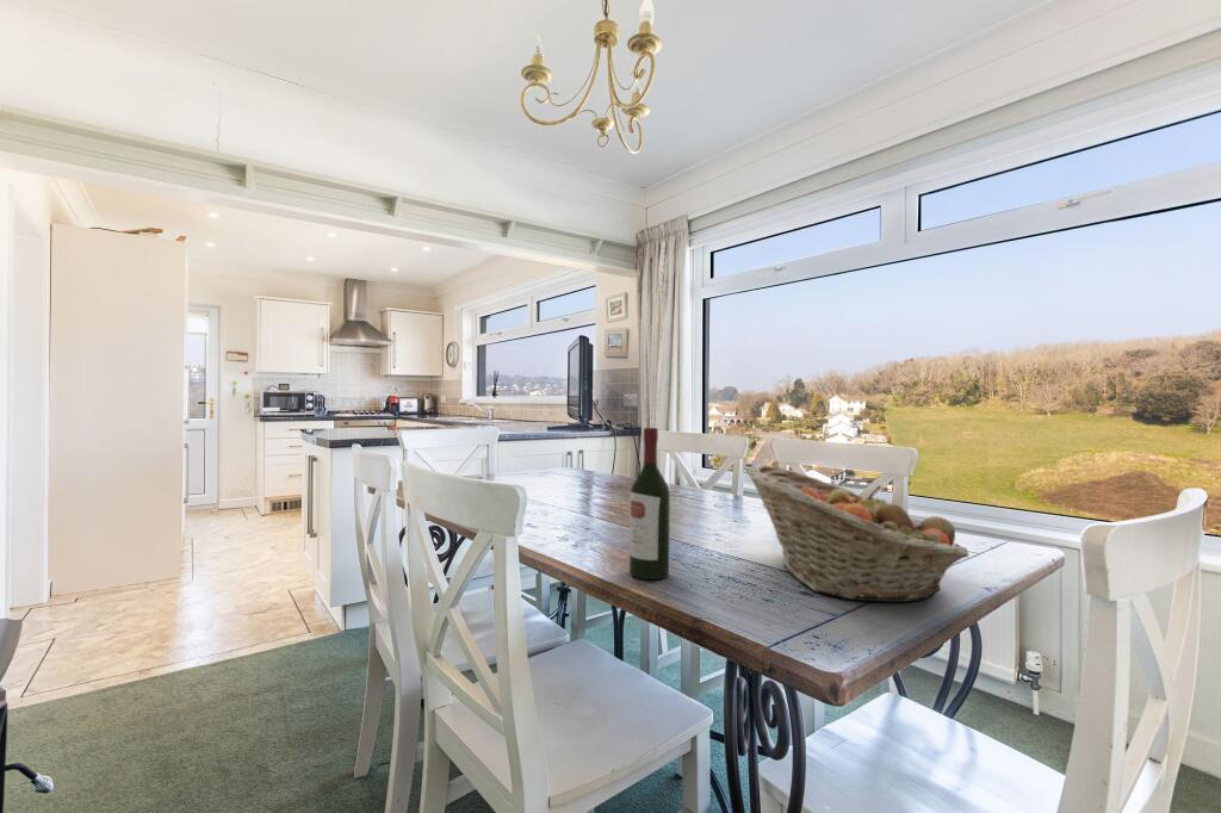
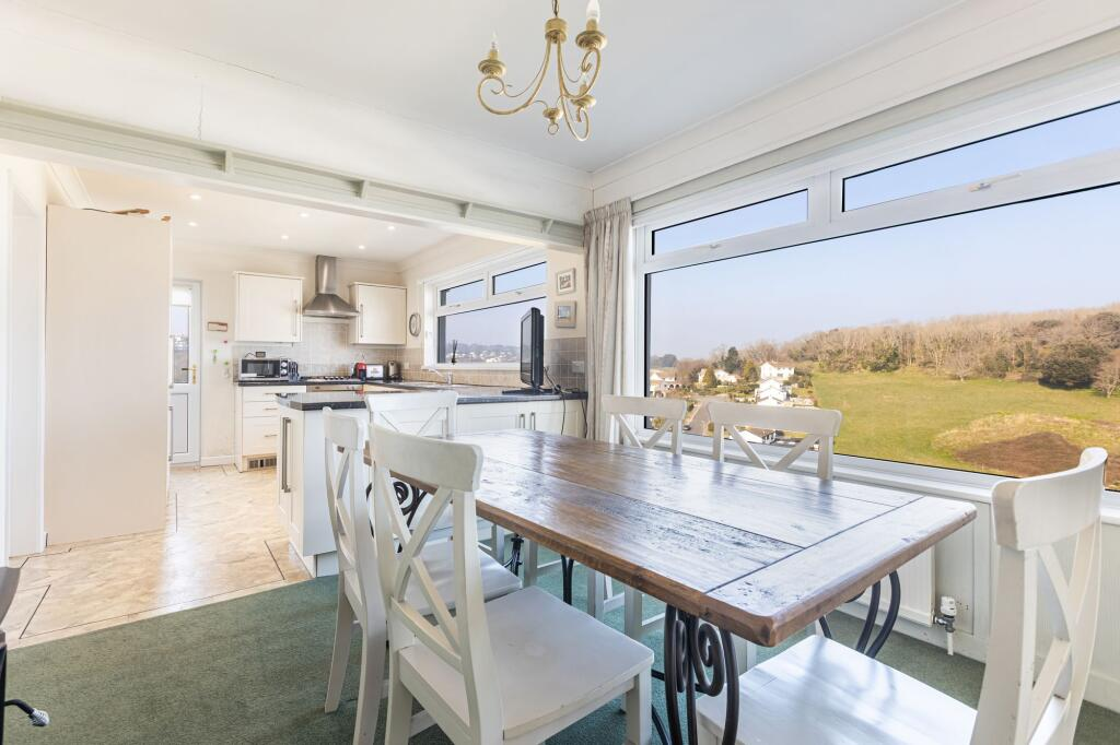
- fruit basket [745,464,969,603]
- wine bottle [628,427,671,581]
